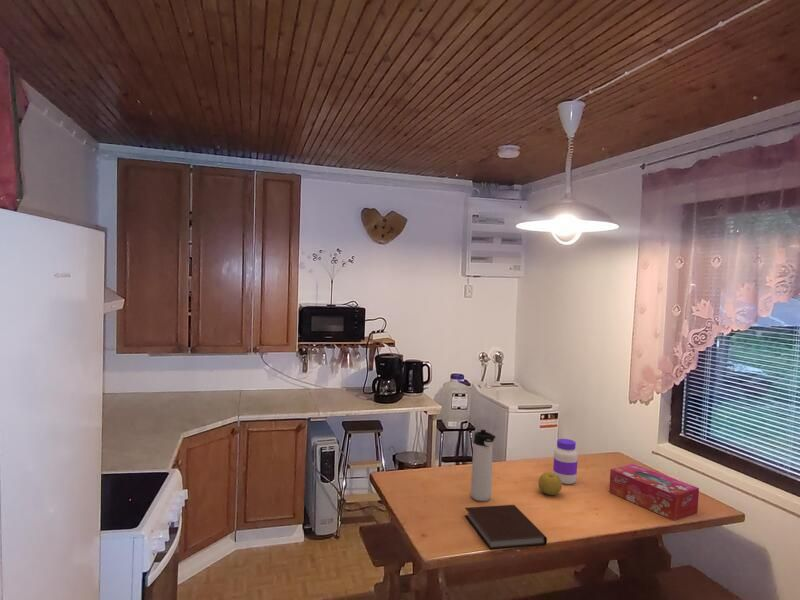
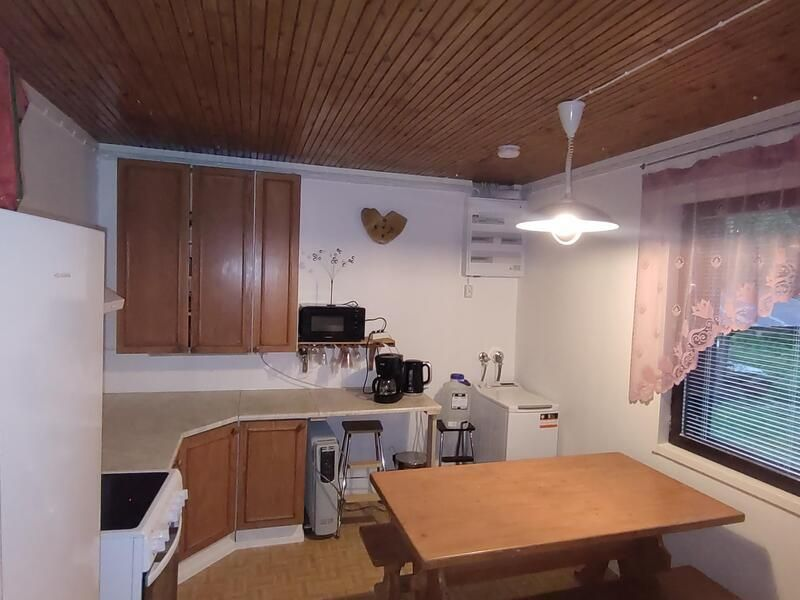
- fruit [538,471,563,496]
- notebook [464,504,548,551]
- tissue box [608,463,700,522]
- thermos bottle [470,429,496,502]
- jar [552,438,579,485]
